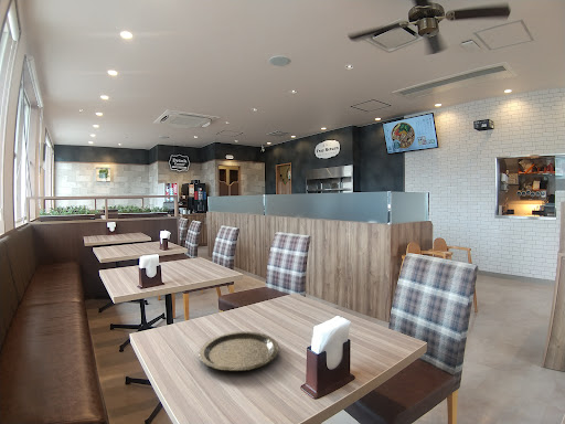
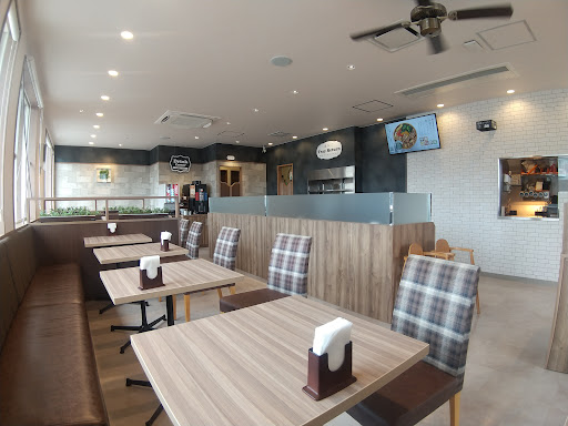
- plate [198,330,280,372]
